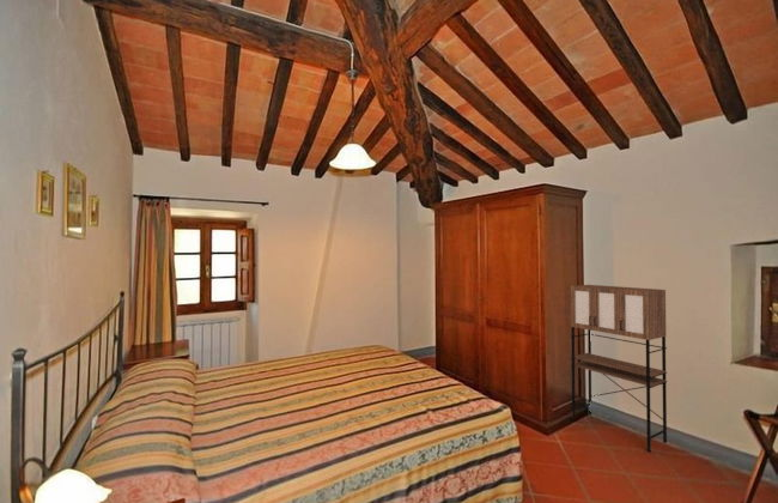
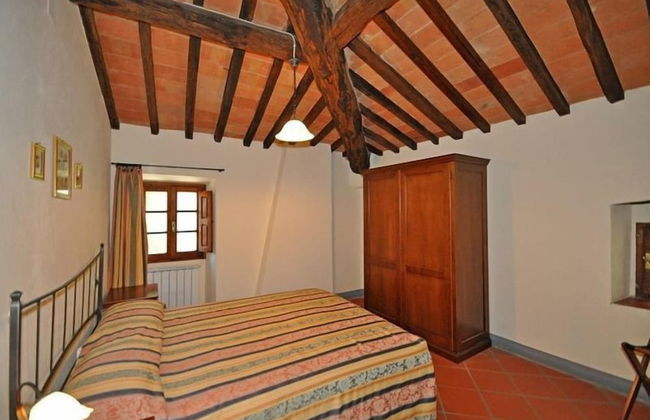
- cabinet [570,284,668,453]
